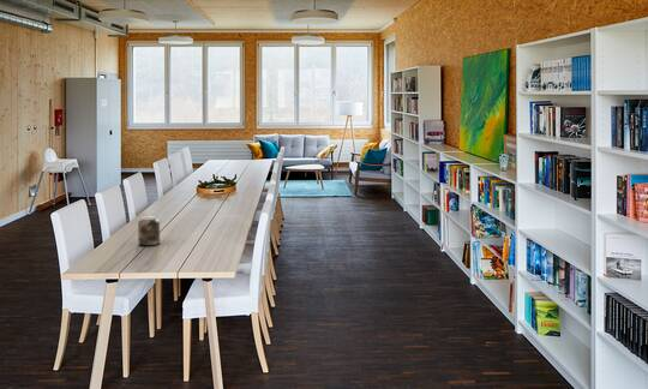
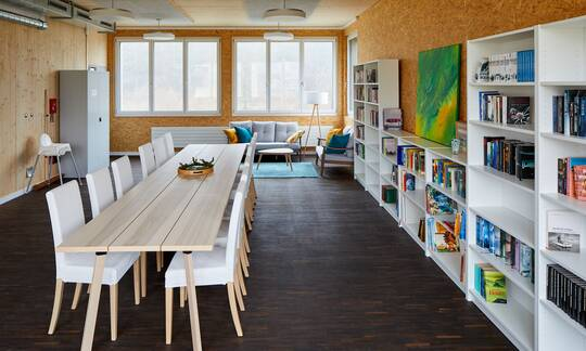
- jar [137,215,161,246]
